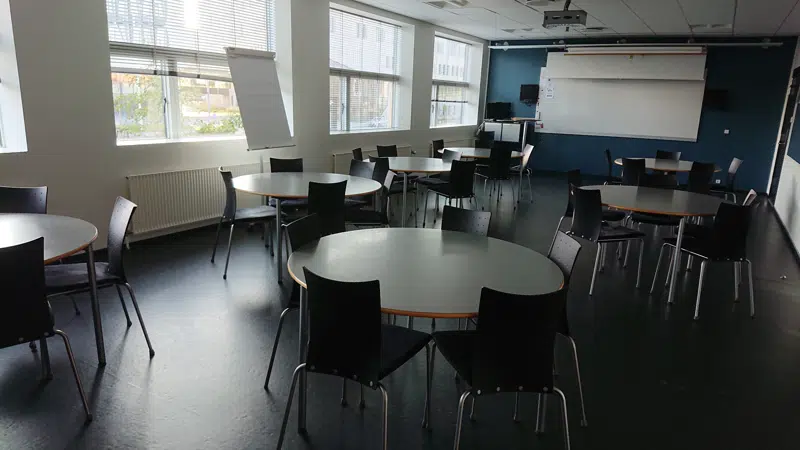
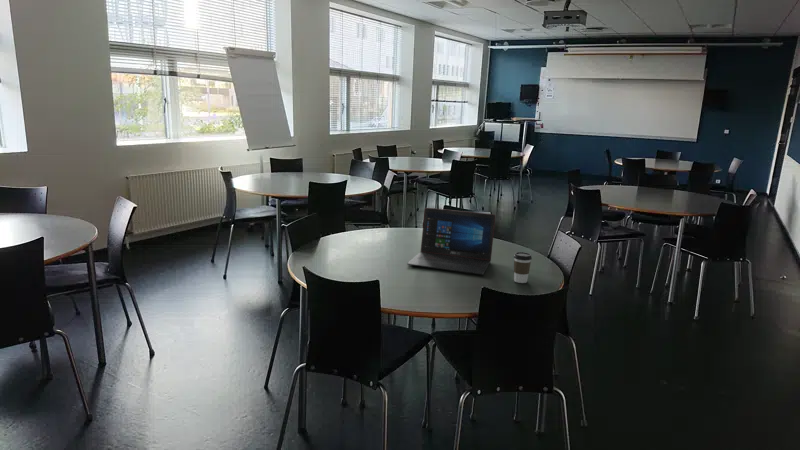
+ laptop [406,207,496,276]
+ coffee cup [513,251,533,284]
